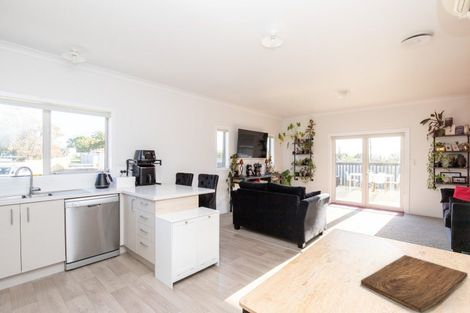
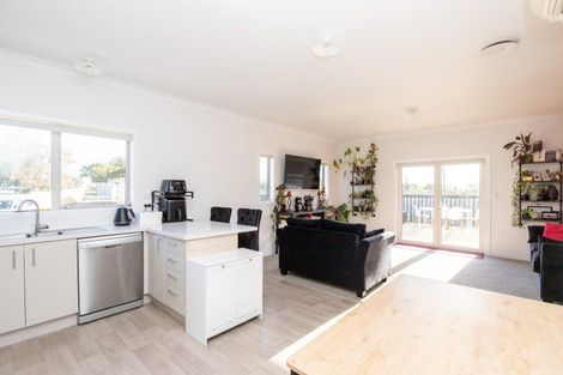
- cutting board [360,254,468,313]
